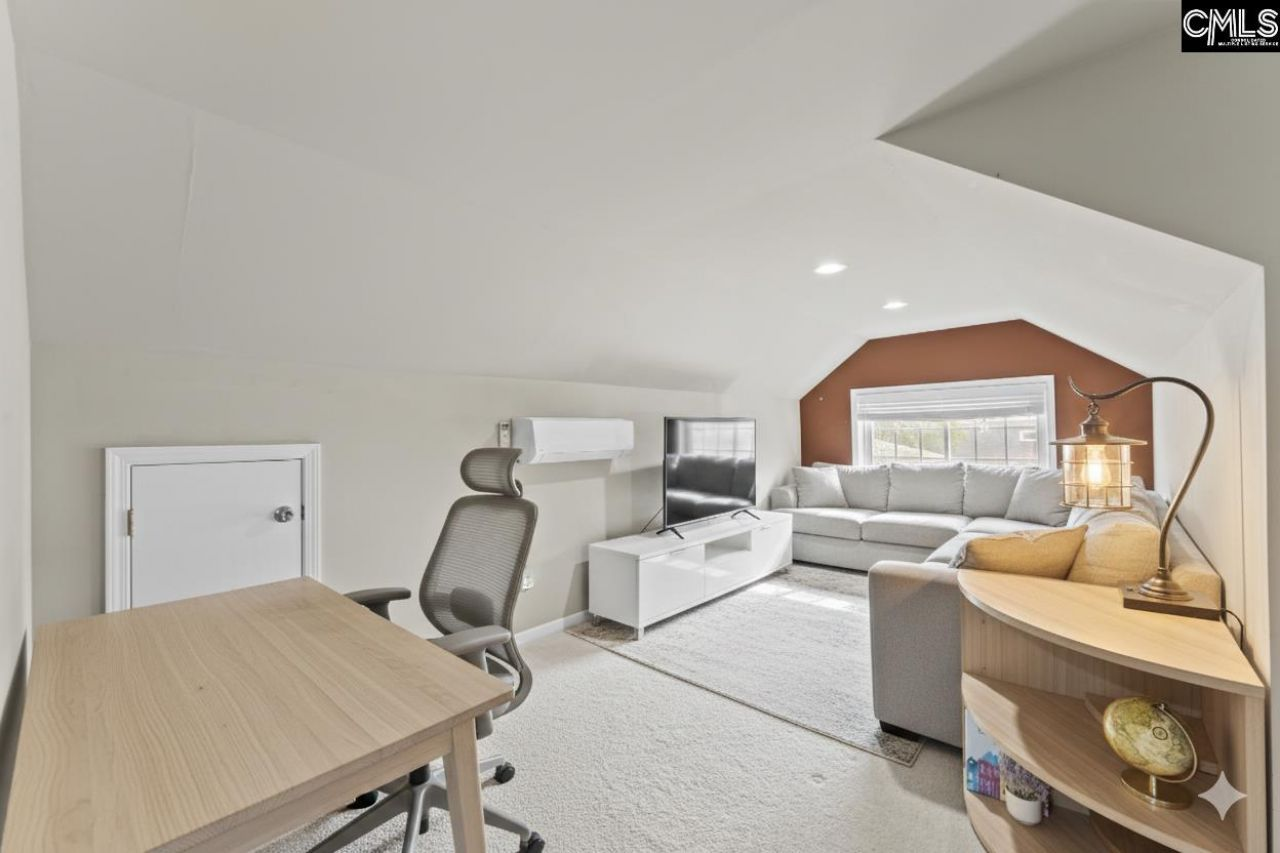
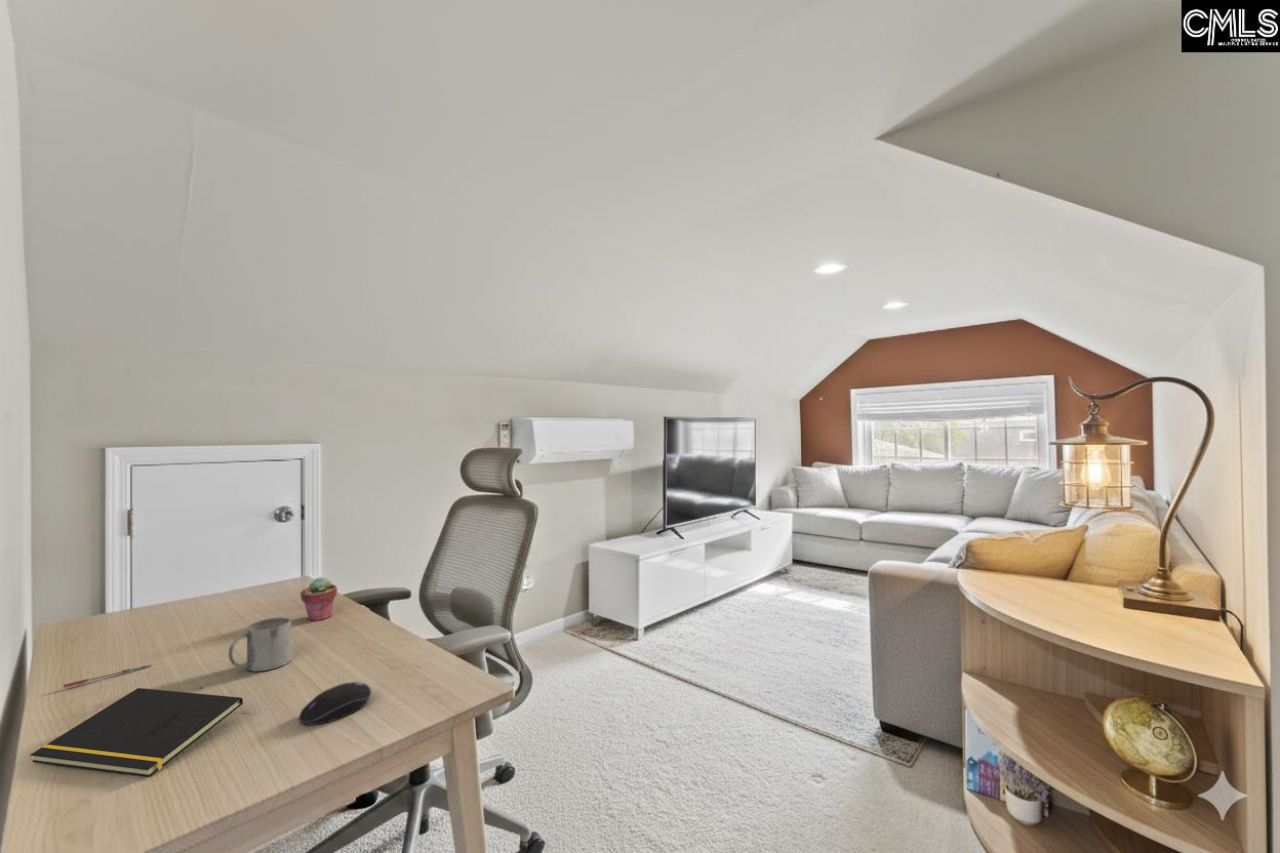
+ notepad [29,687,244,778]
+ potted succulent [299,576,338,622]
+ pen [62,664,152,689]
+ mug [228,616,292,672]
+ computer mouse [298,681,372,726]
